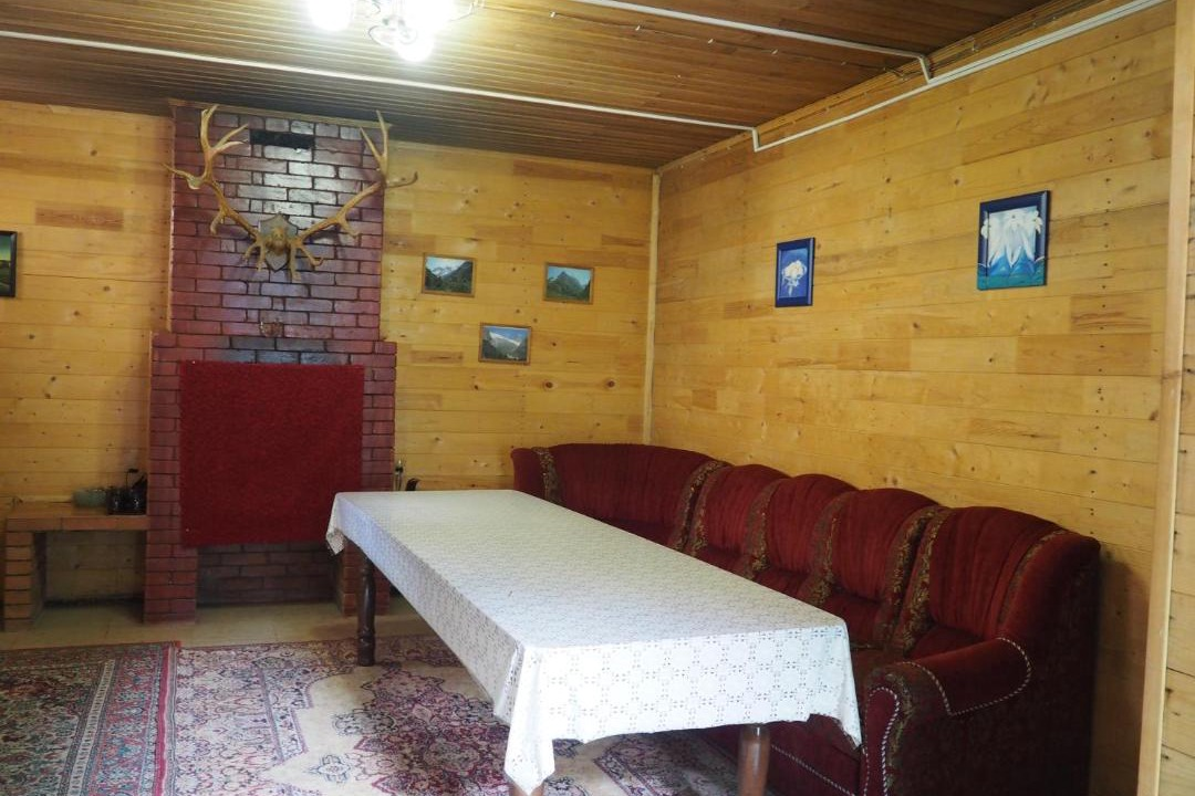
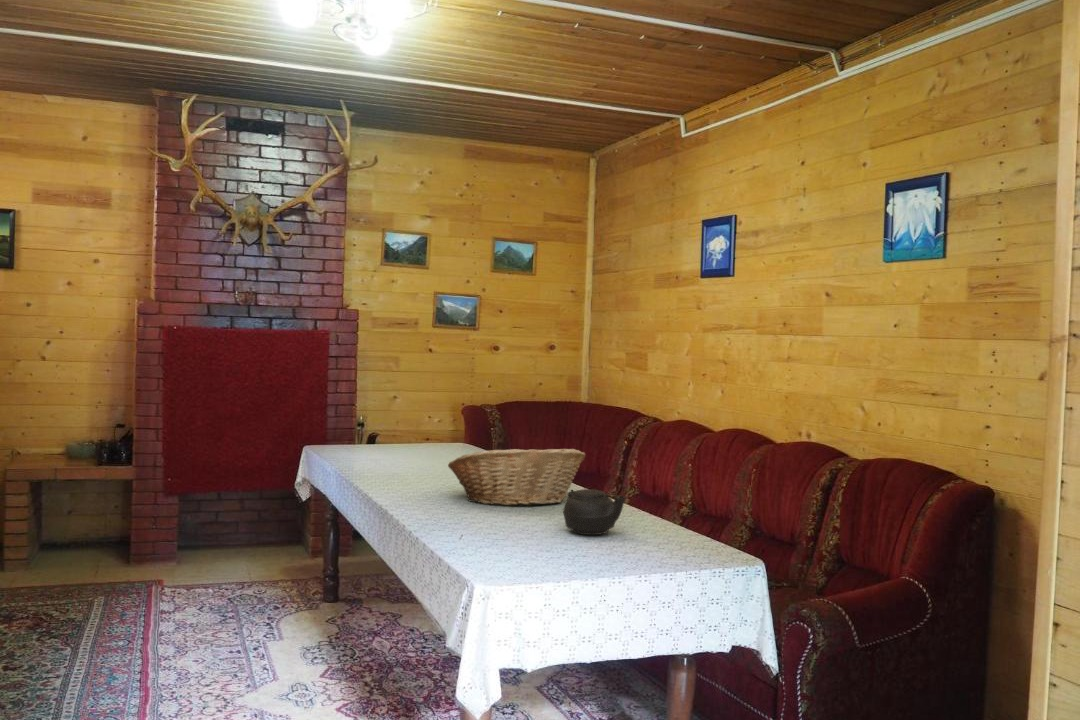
+ teapot [562,488,628,536]
+ fruit basket [447,447,586,507]
